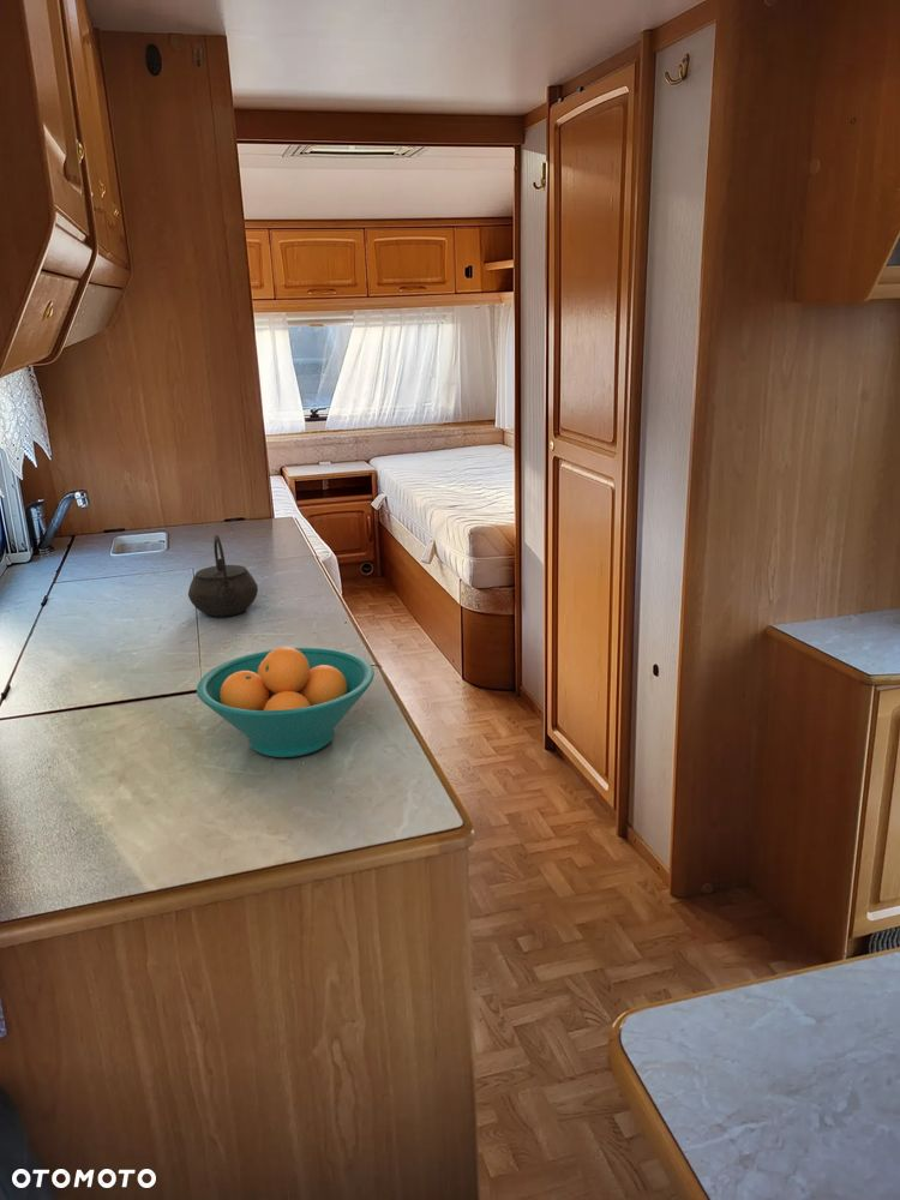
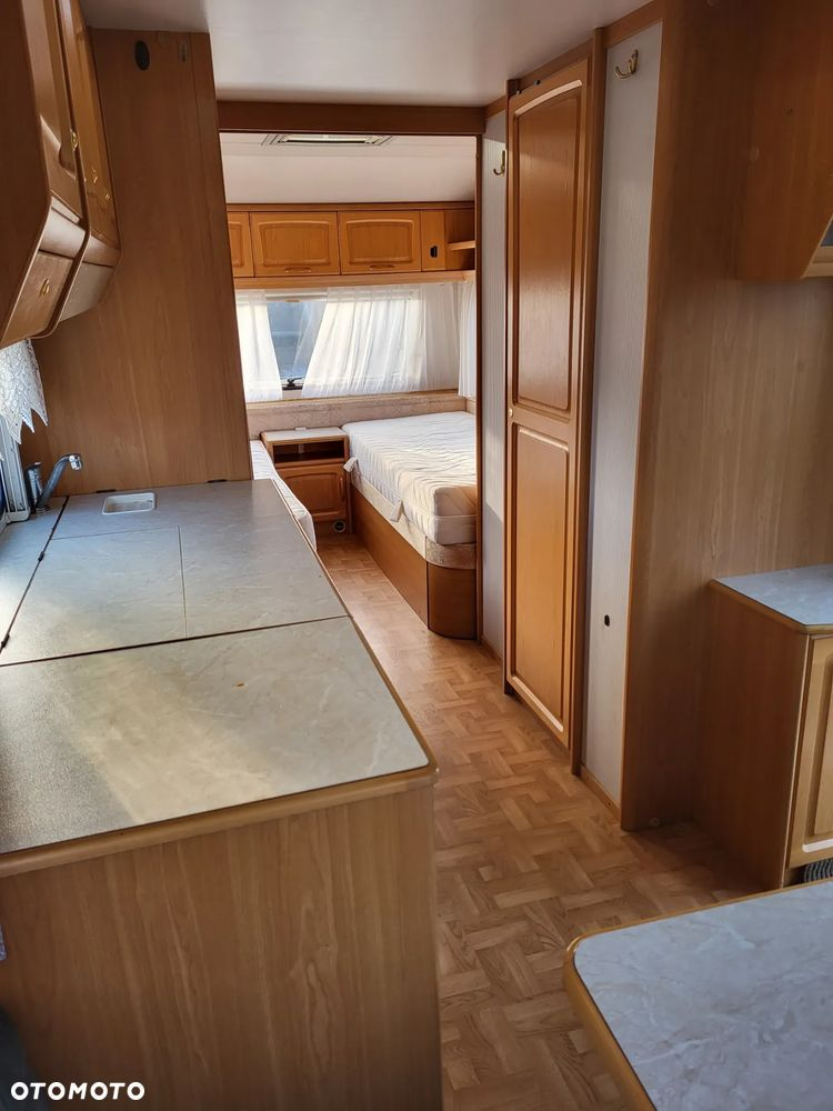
- kettle [187,534,259,618]
- fruit bowl [196,646,376,758]
